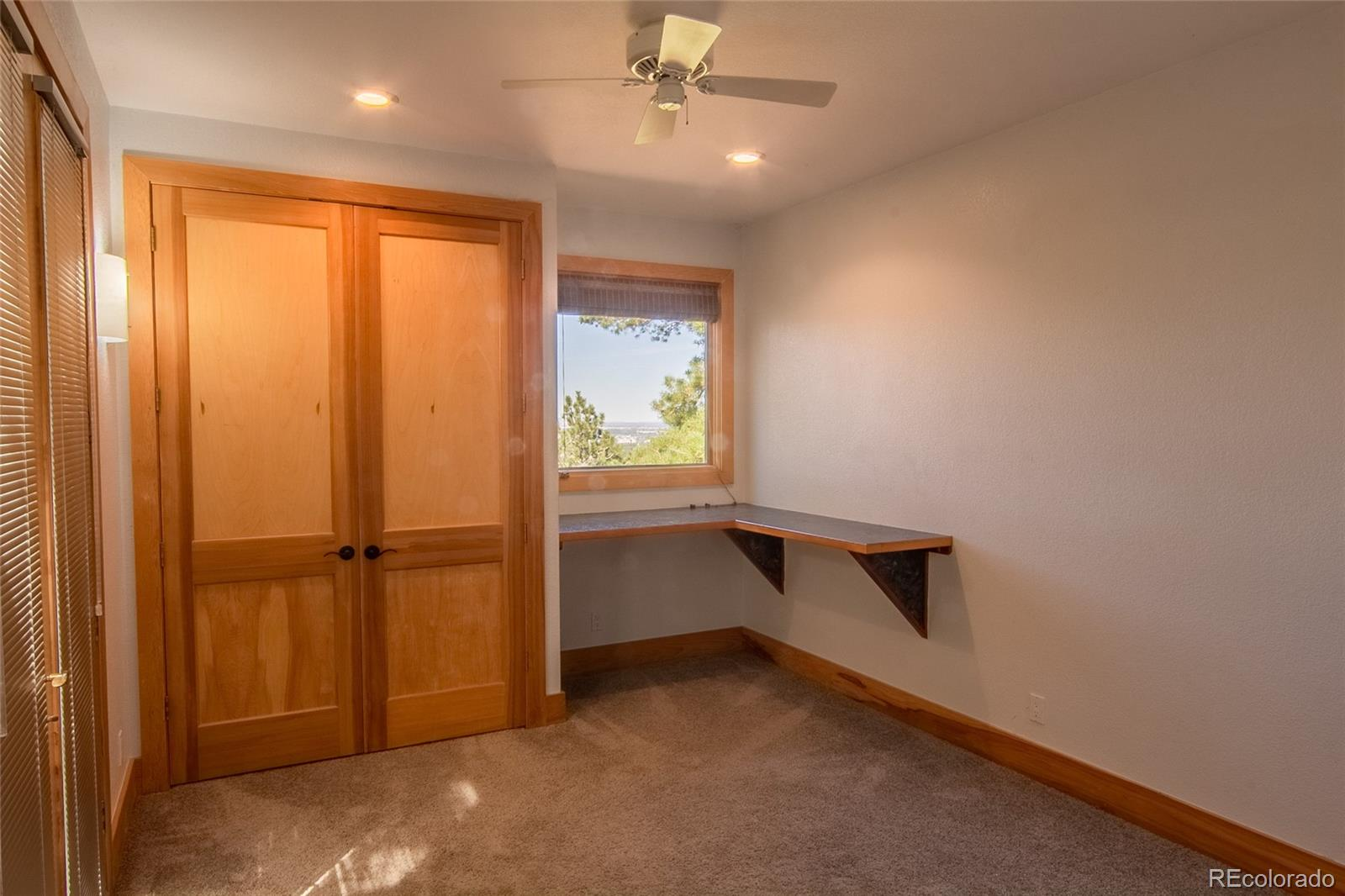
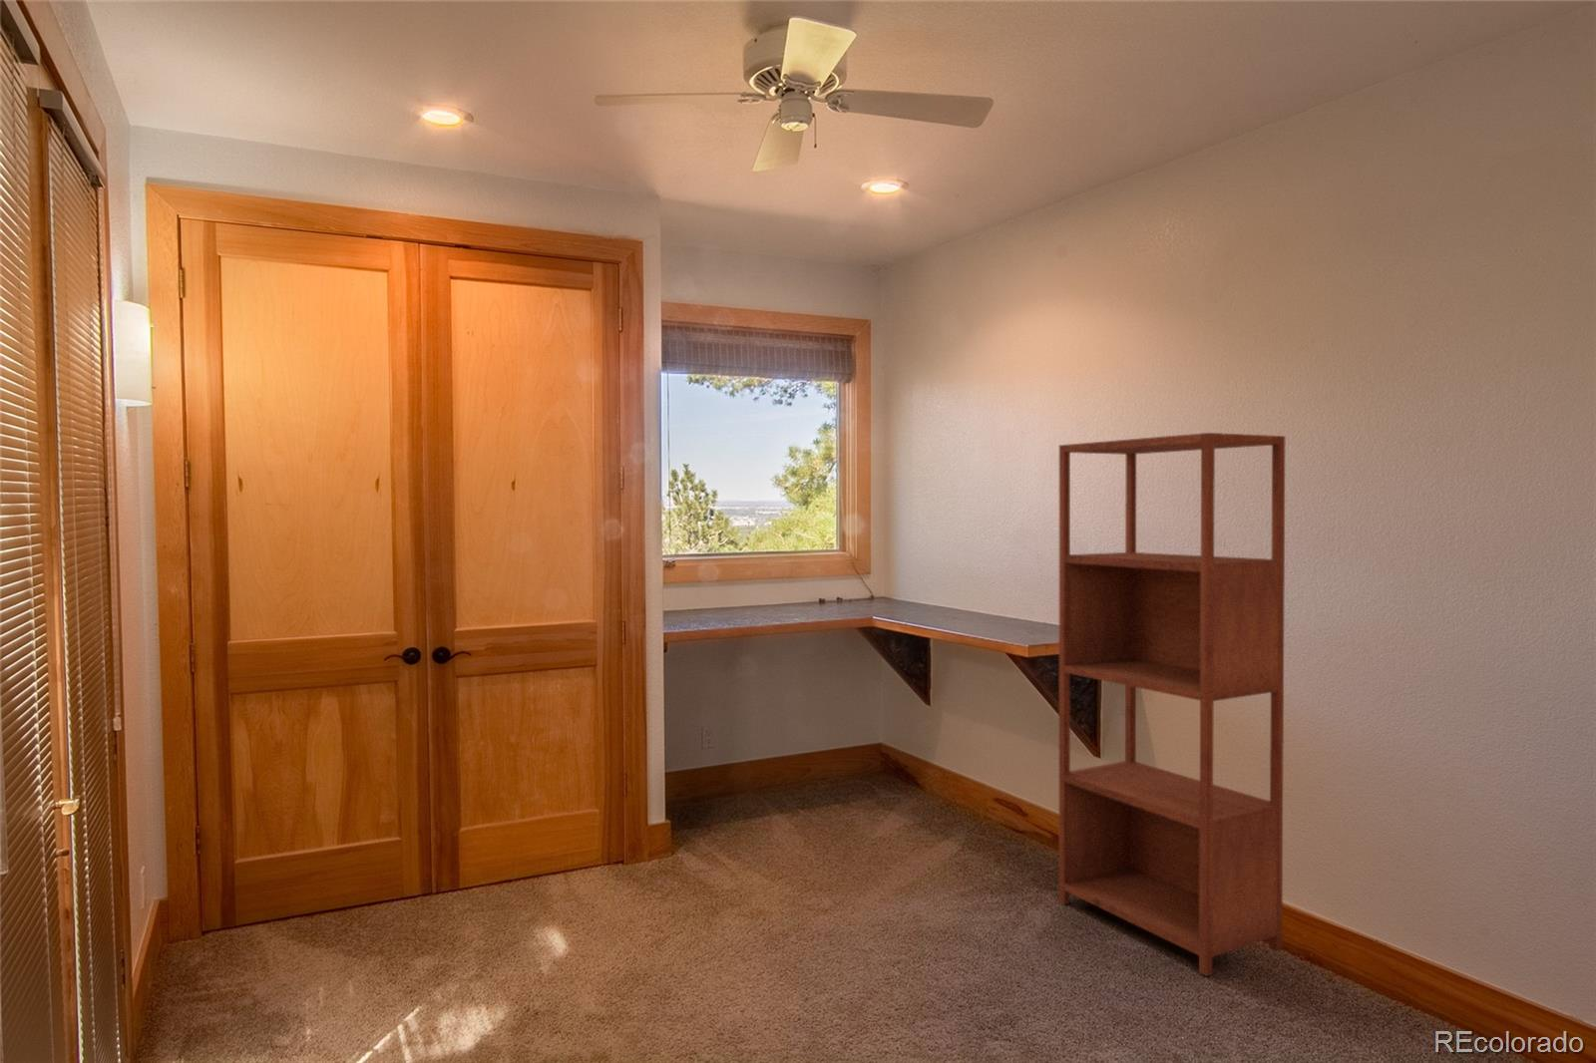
+ shelving unit [1058,432,1286,978]
